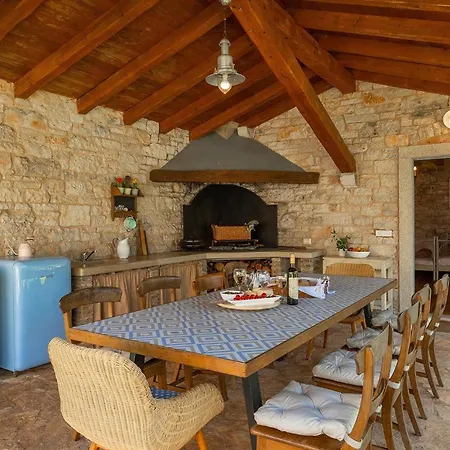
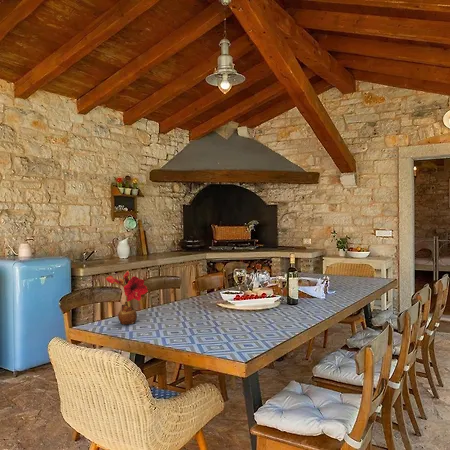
+ flower [105,270,149,325]
